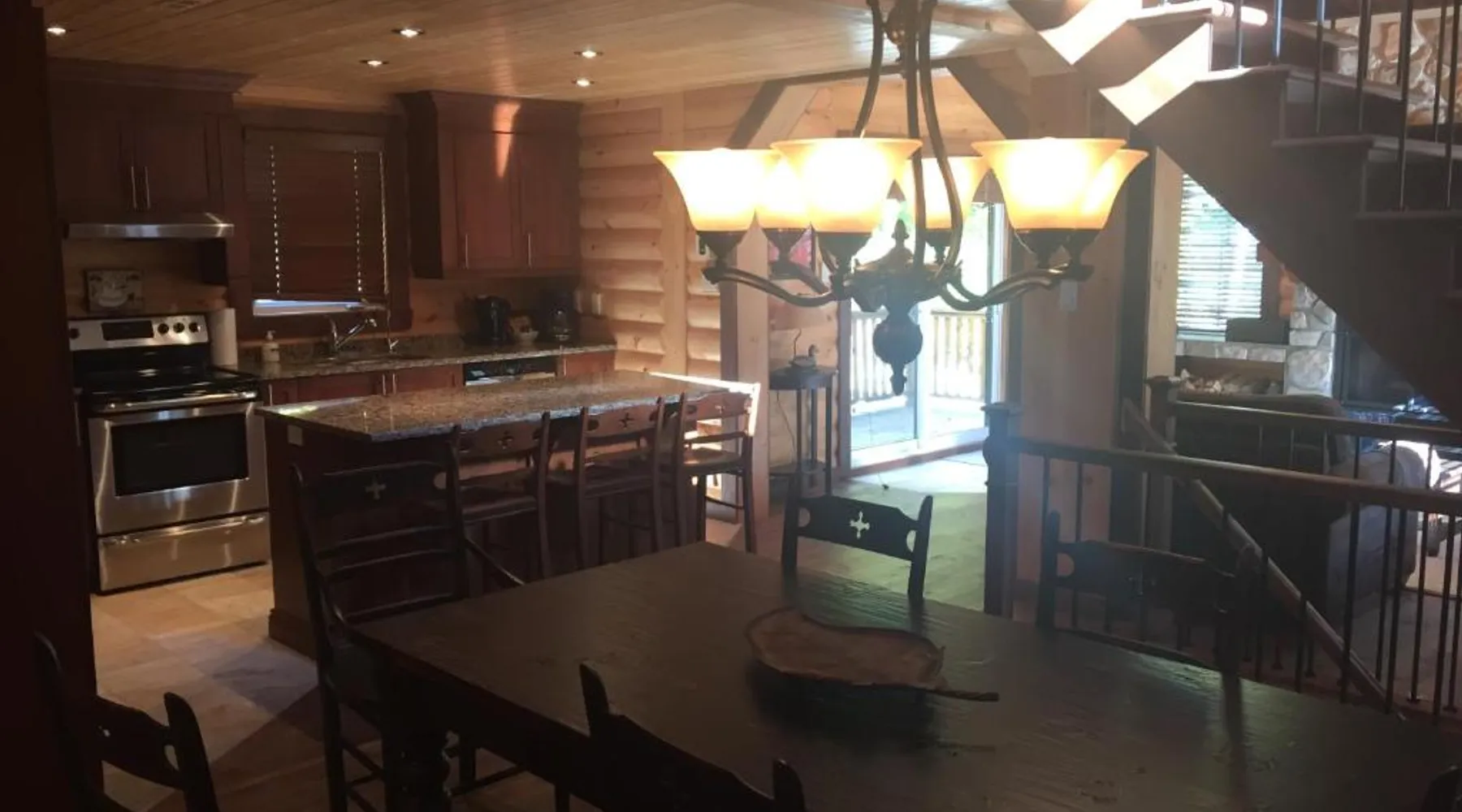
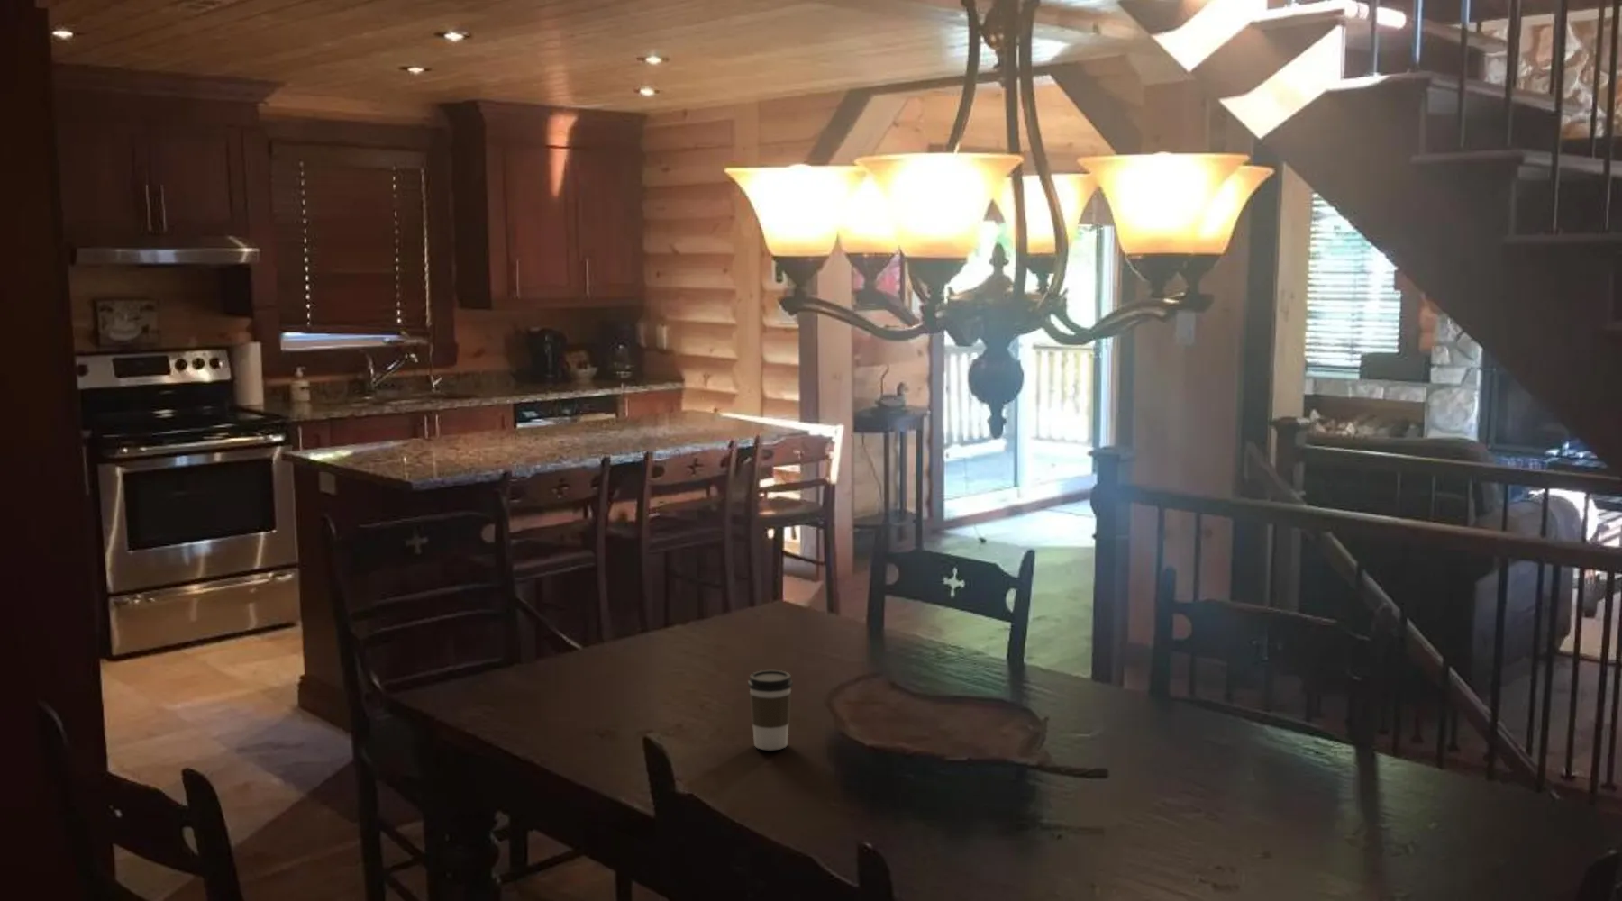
+ coffee cup [747,669,794,751]
